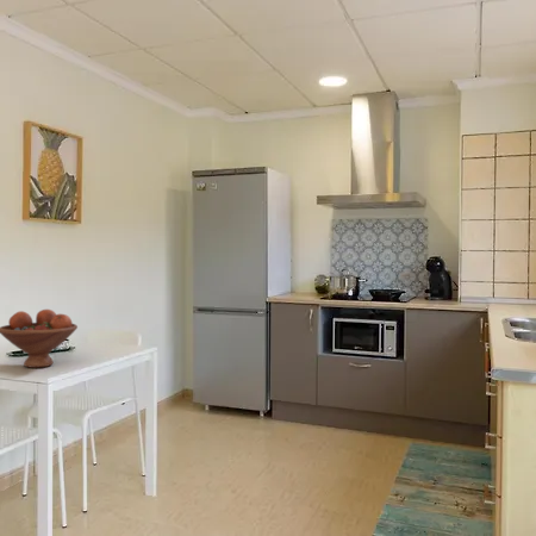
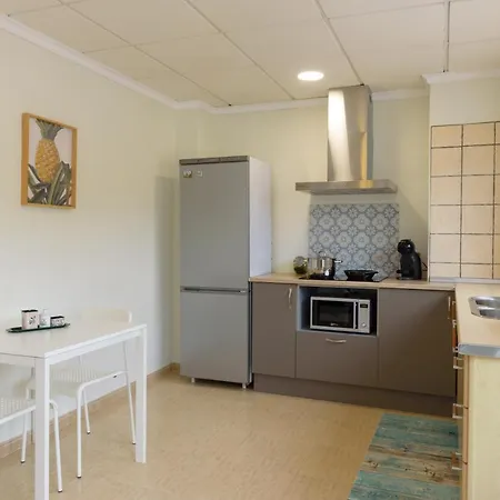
- fruit bowl [0,308,79,369]
